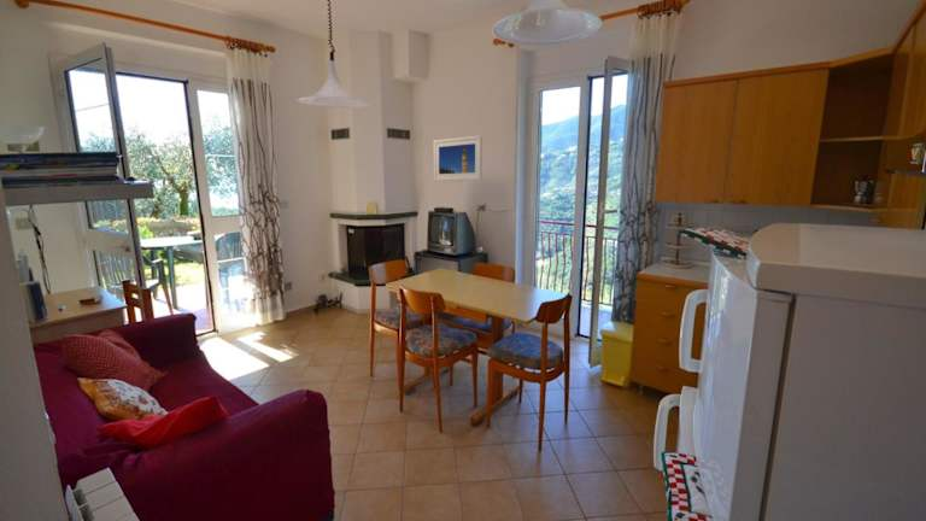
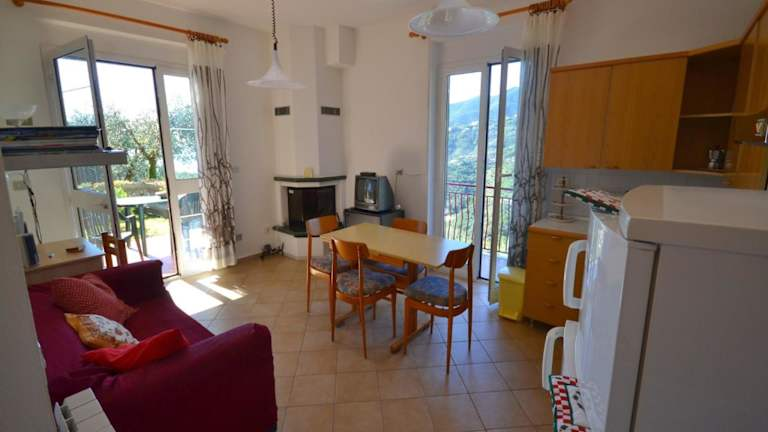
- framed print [433,134,483,182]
